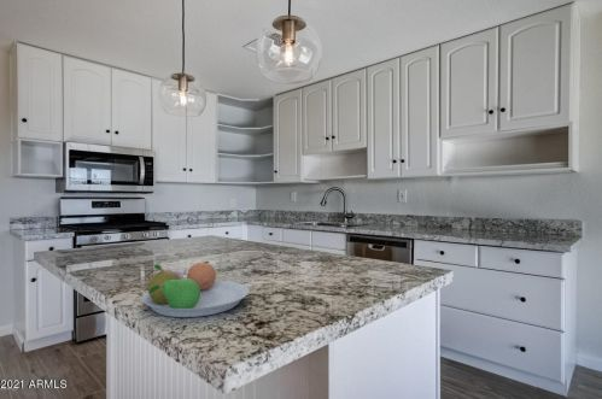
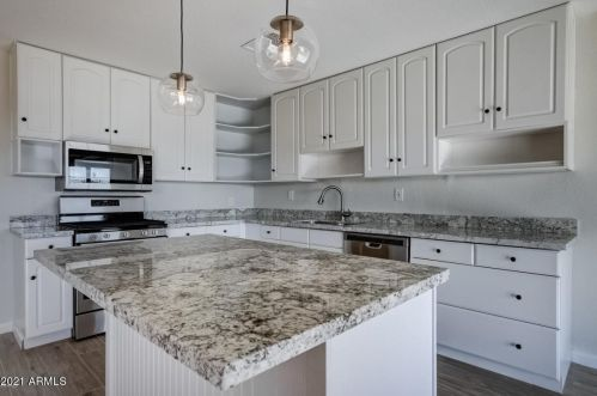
- fruit bowl [140,260,251,318]
